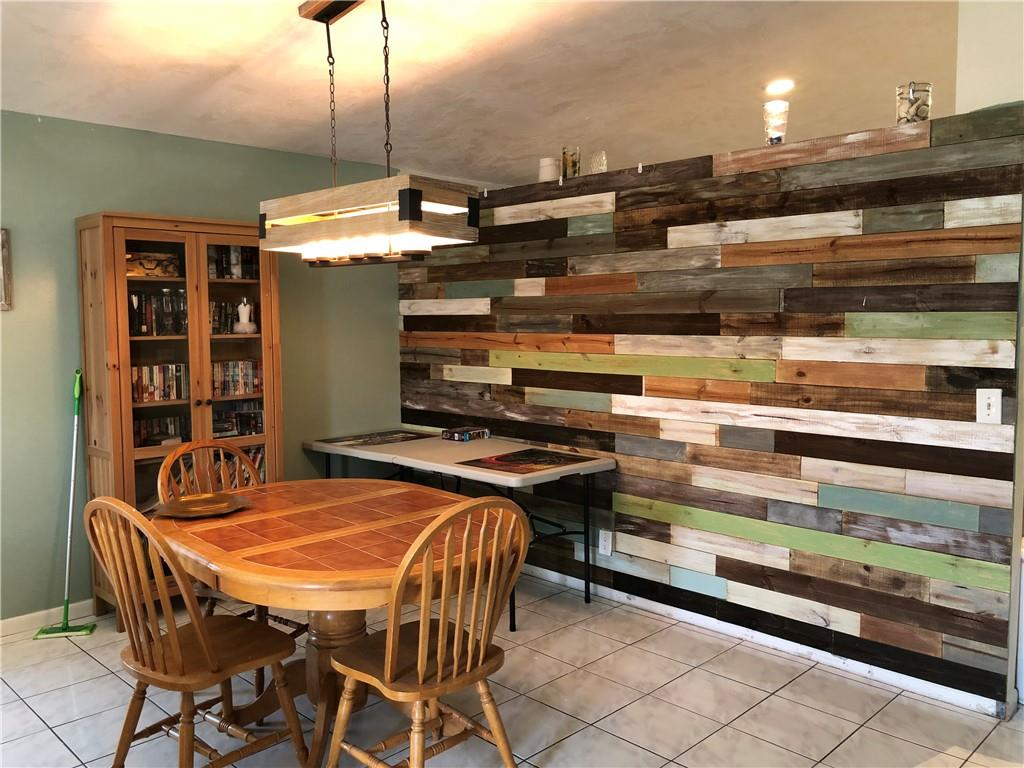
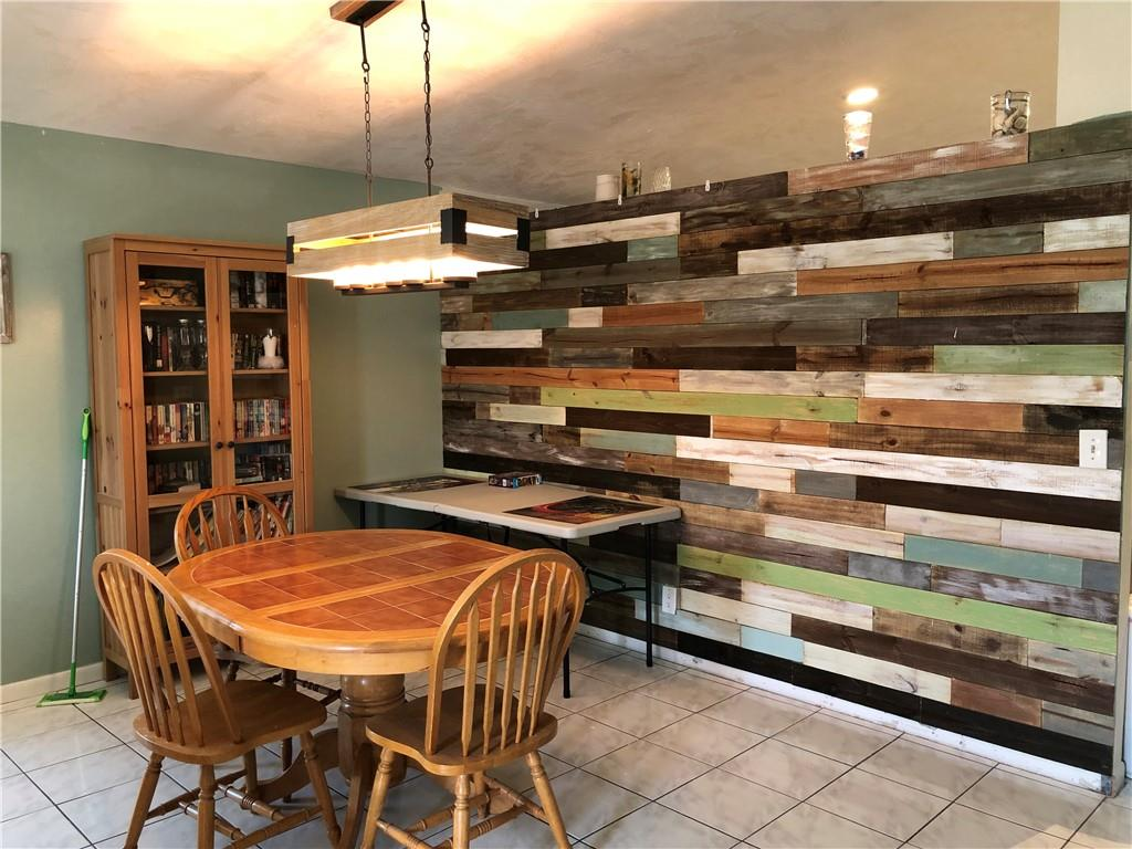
- decorative bowl [150,492,255,519]
